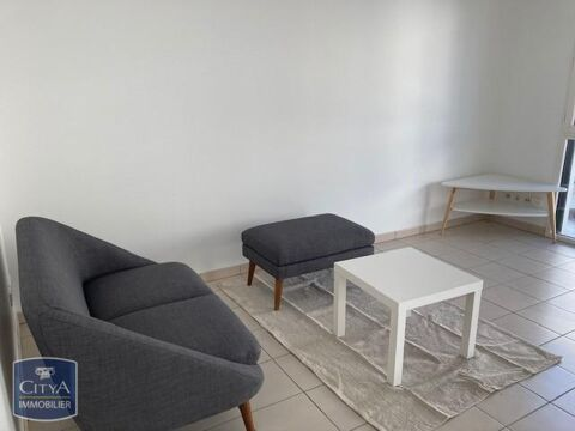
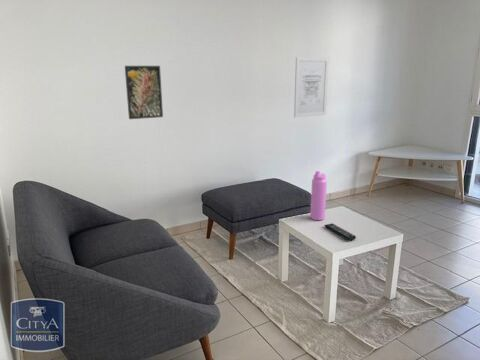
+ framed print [124,65,164,120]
+ wall art [293,56,330,118]
+ remote control [323,223,357,241]
+ water bottle [309,170,328,221]
